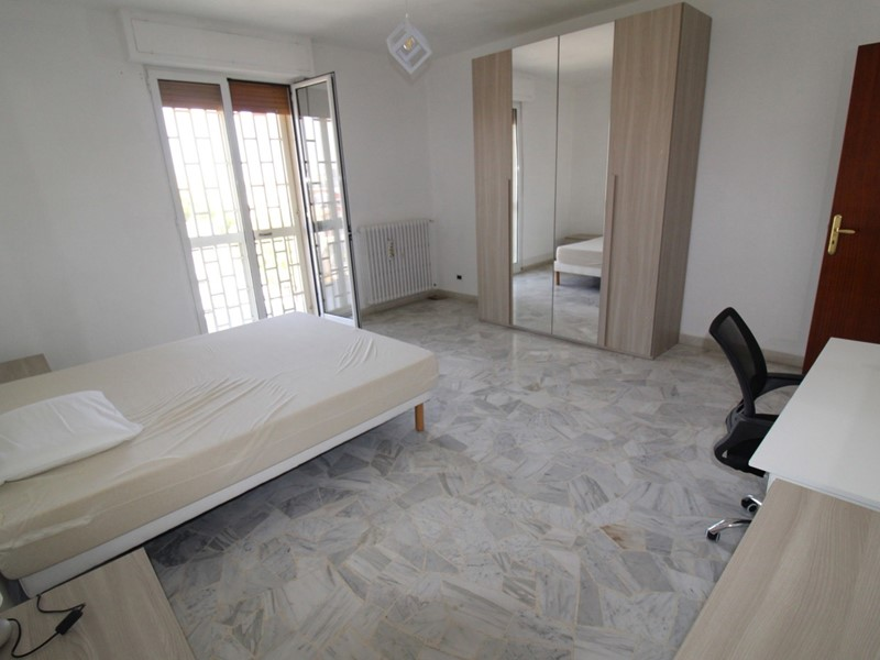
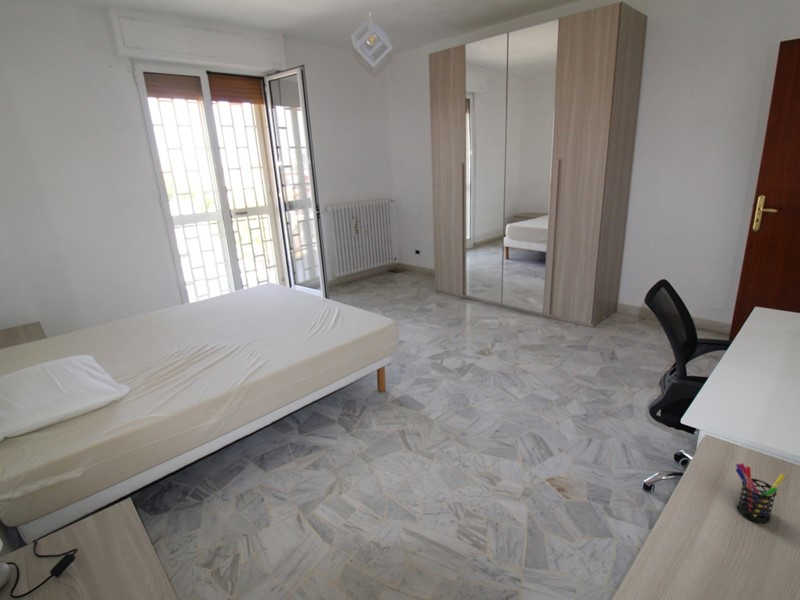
+ pen holder [735,463,786,524]
